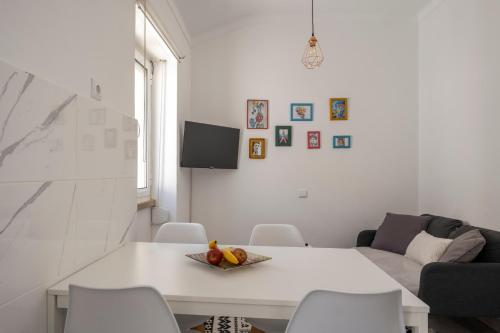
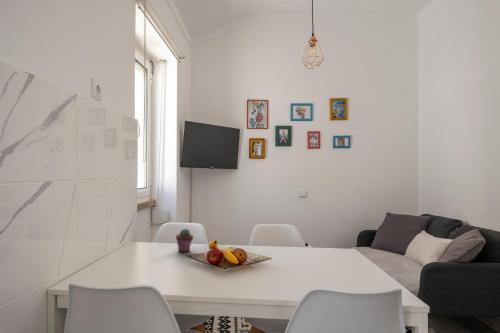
+ potted succulent [175,228,194,253]
